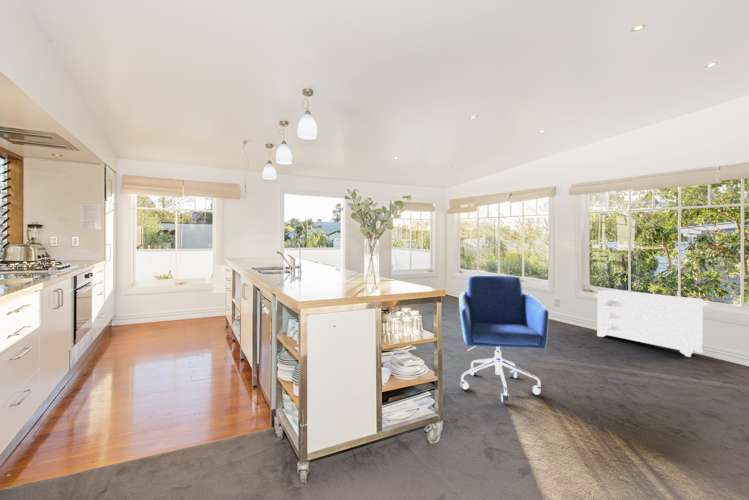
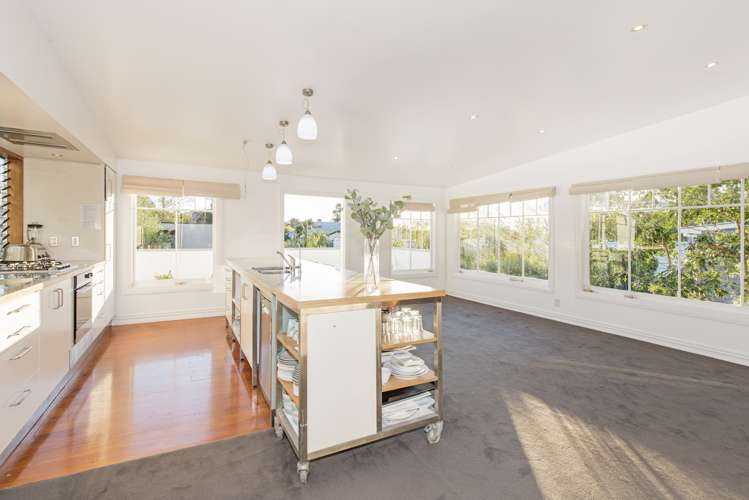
- bench [594,289,708,358]
- chair [458,274,550,404]
